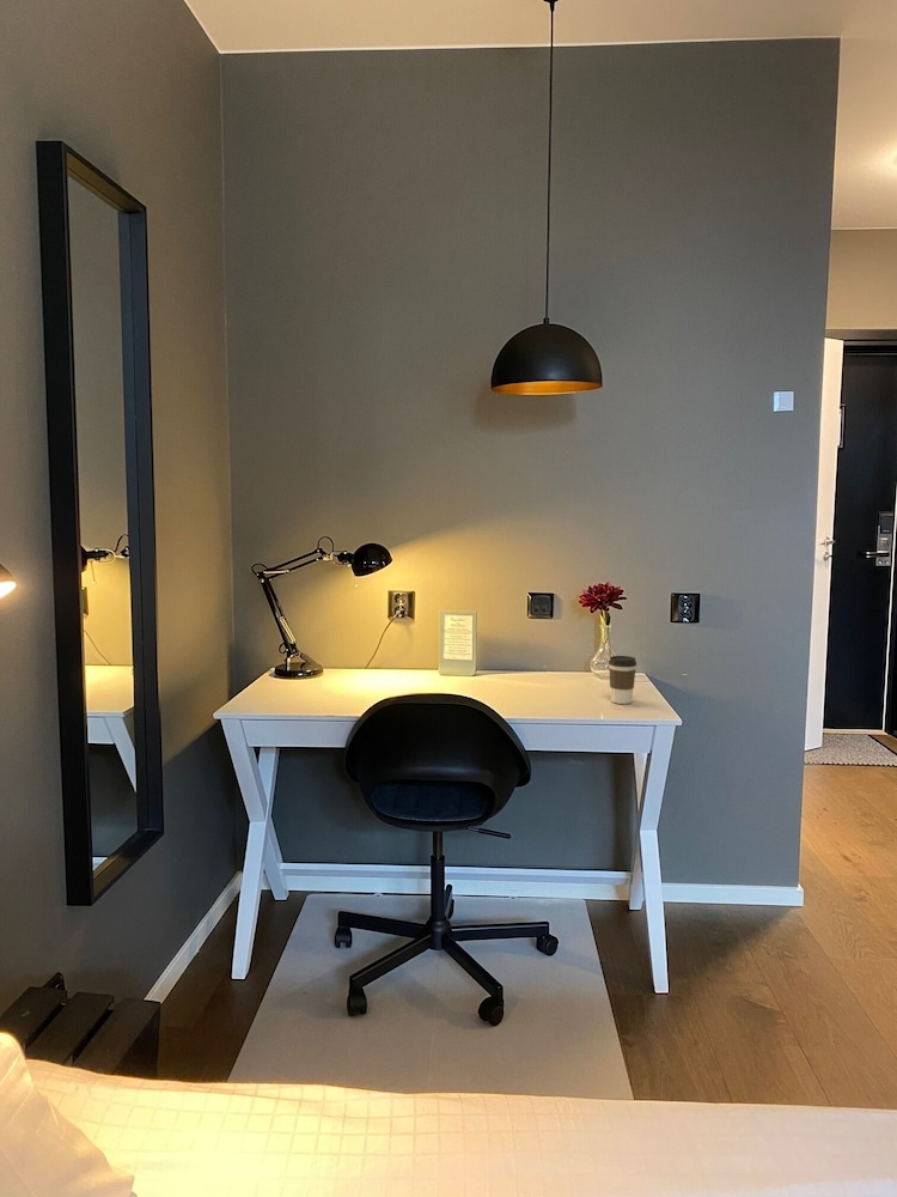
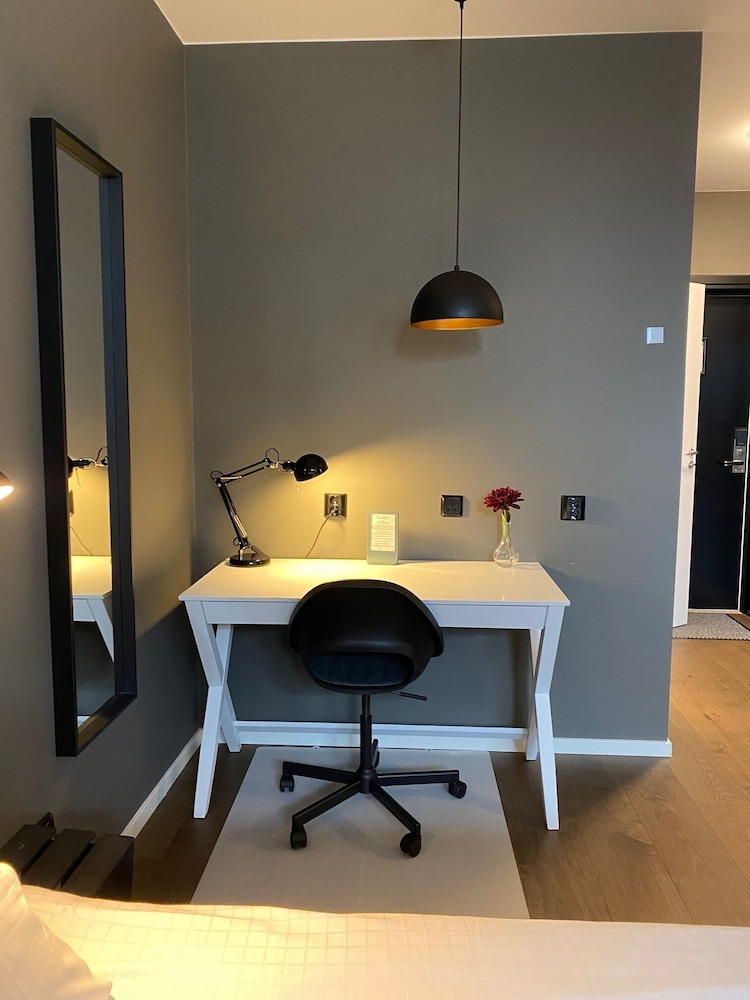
- coffee cup [608,655,637,705]
